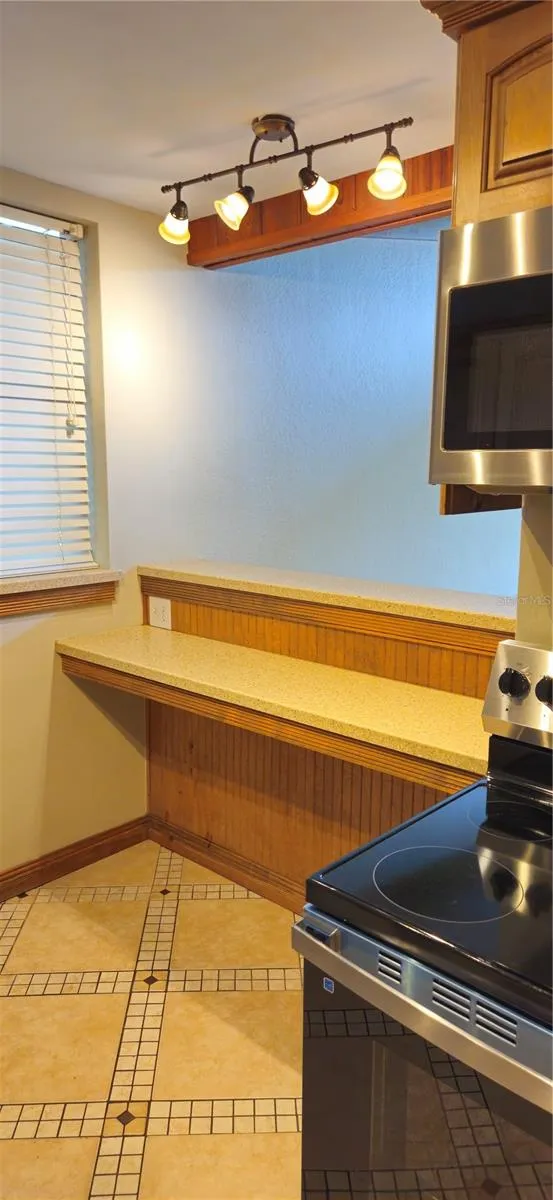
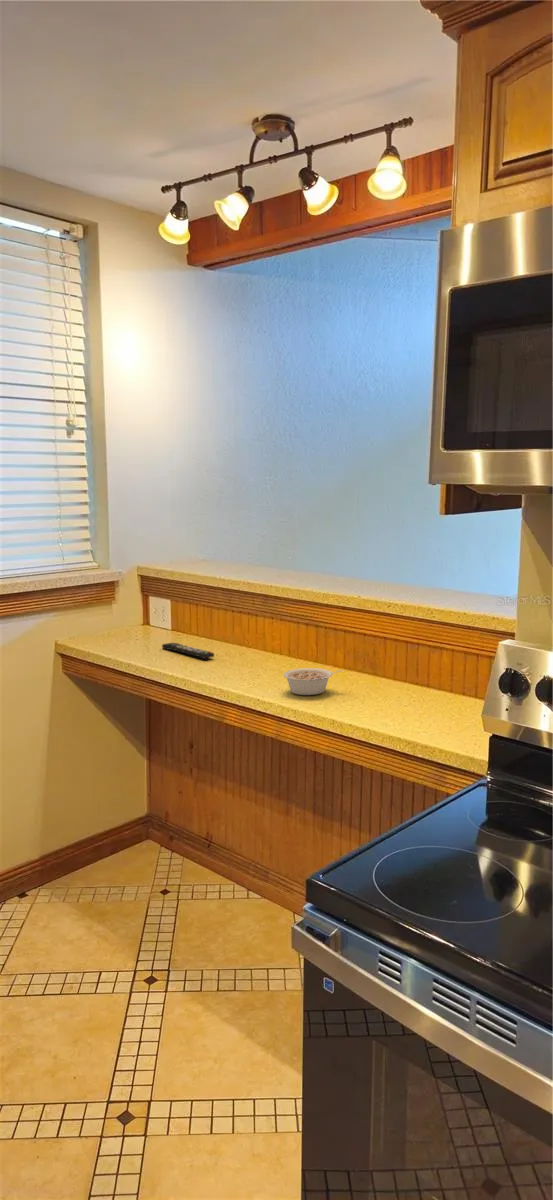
+ legume [282,667,343,696]
+ remote control [161,642,215,660]
